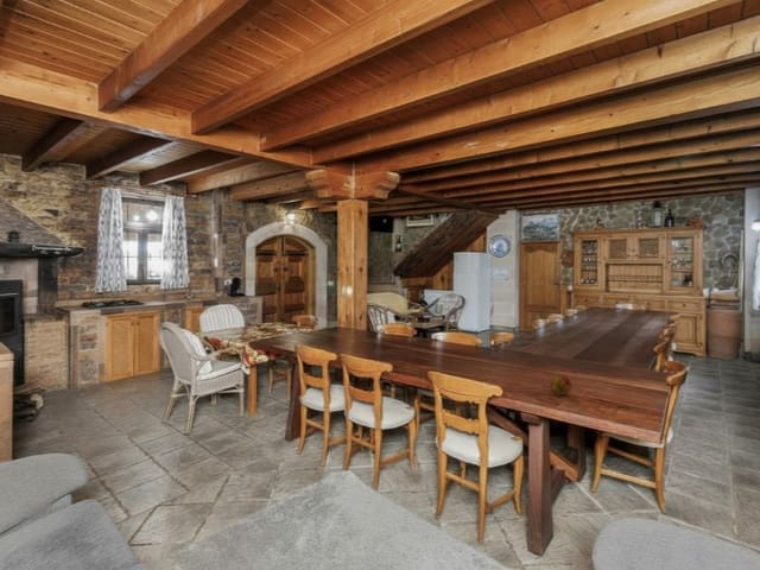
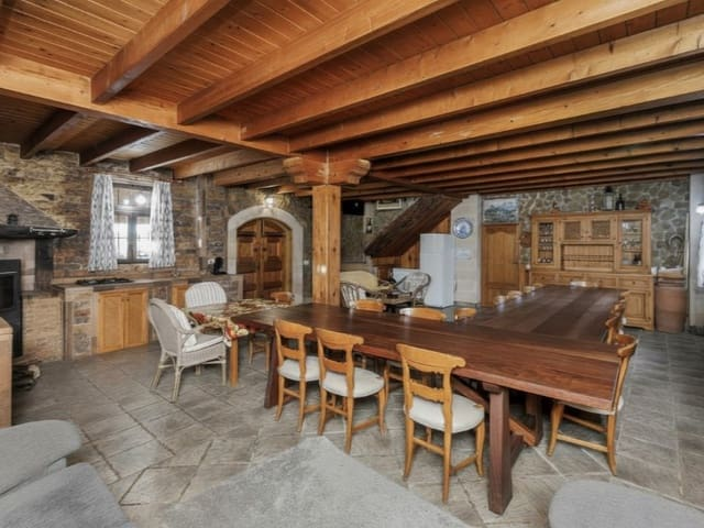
- fruit [549,374,574,397]
